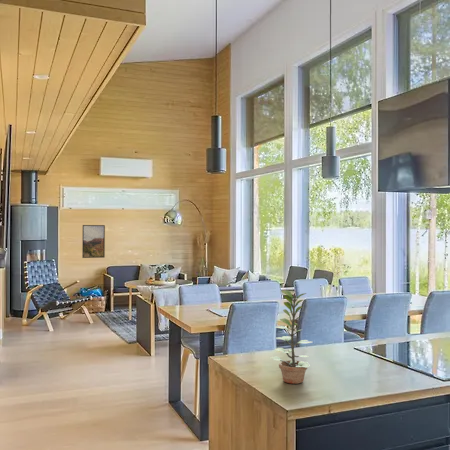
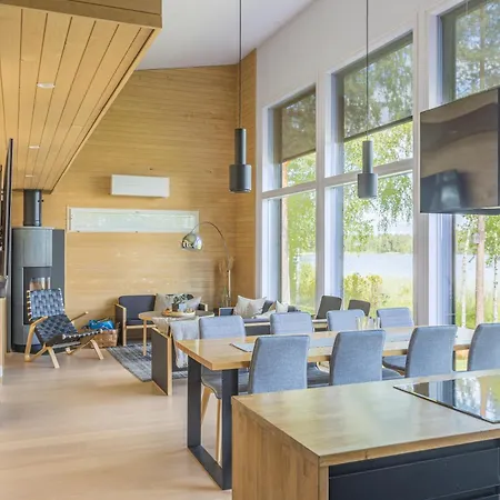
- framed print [81,224,106,259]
- plant [269,289,312,385]
